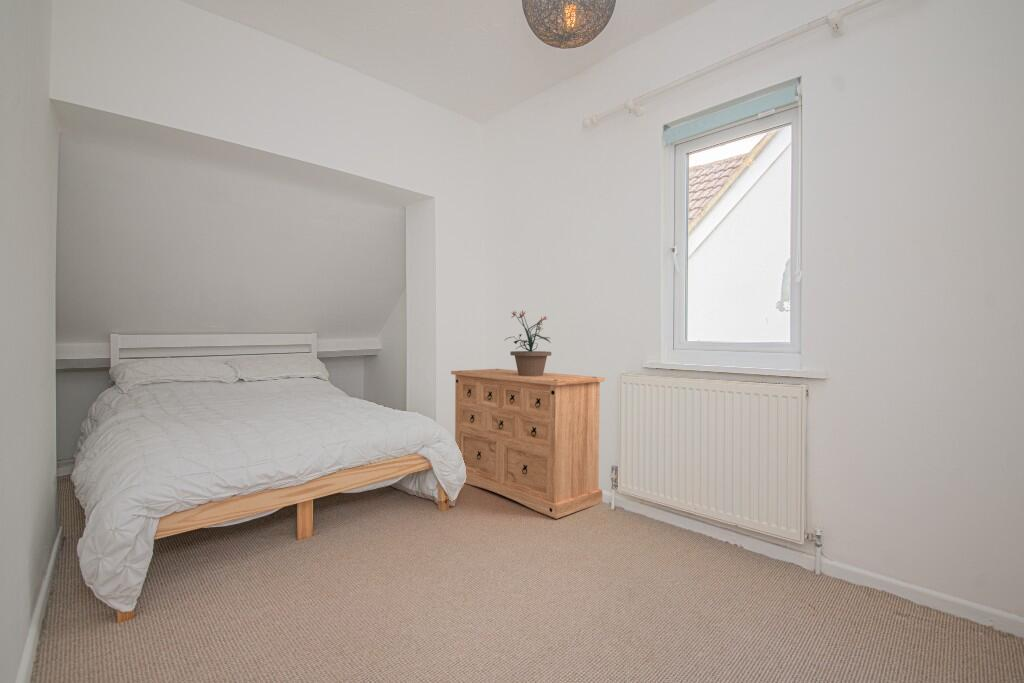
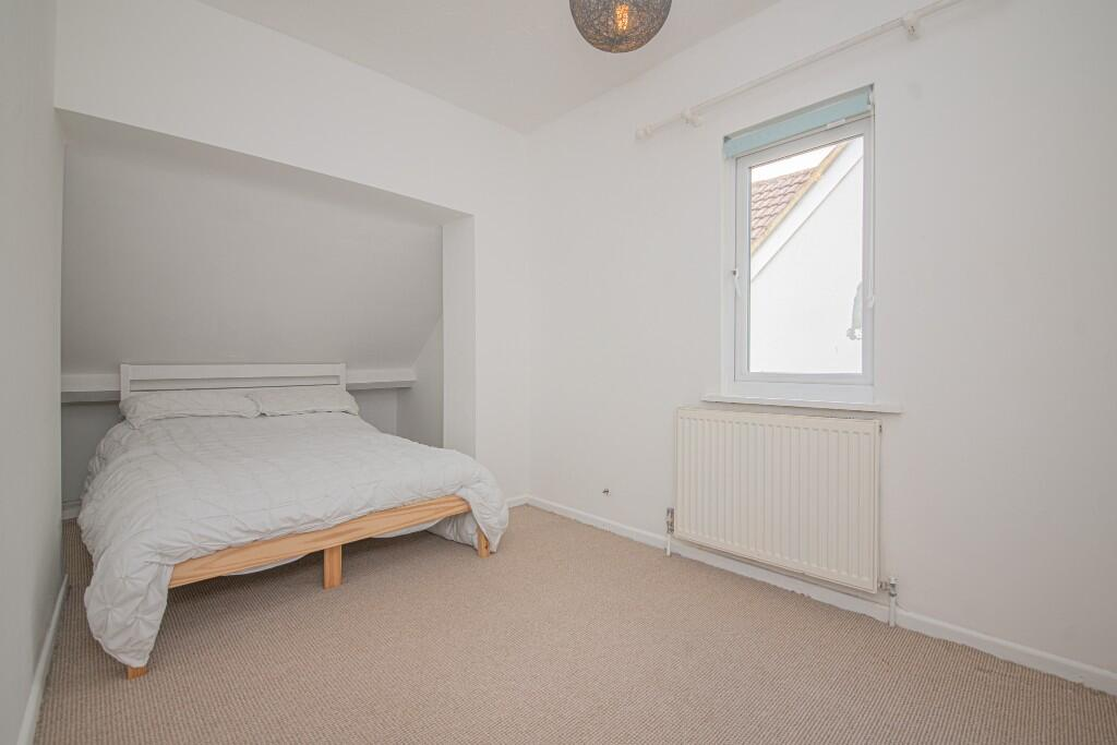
- potted plant [503,309,552,376]
- dresser [450,368,605,520]
